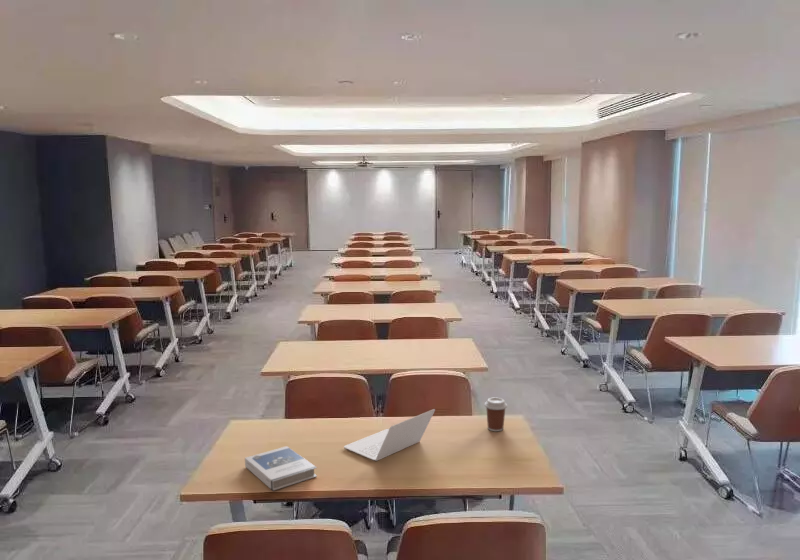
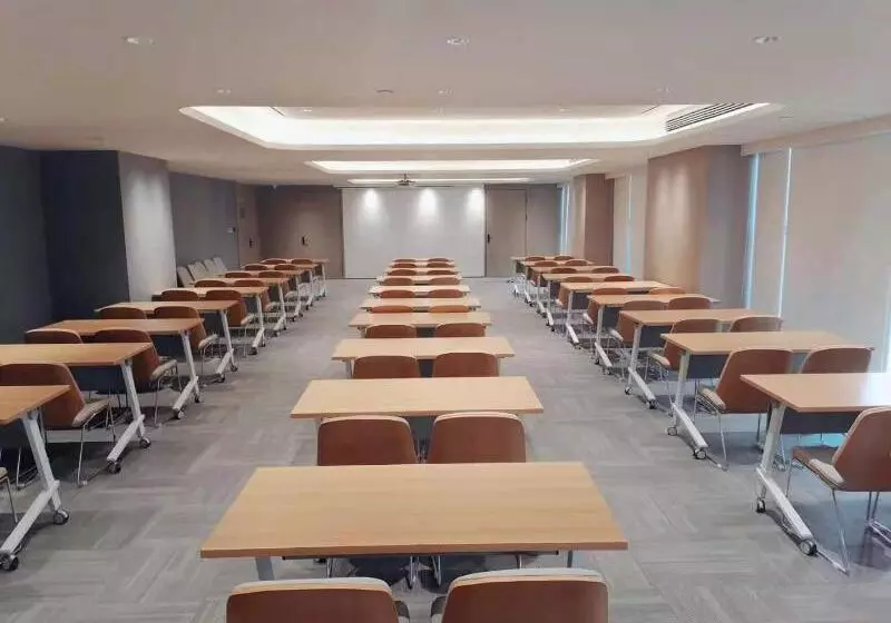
- coffee cup [484,397,508,432]
- hardback book [244,445,318,491]
- laptop [343,406,436,462]
